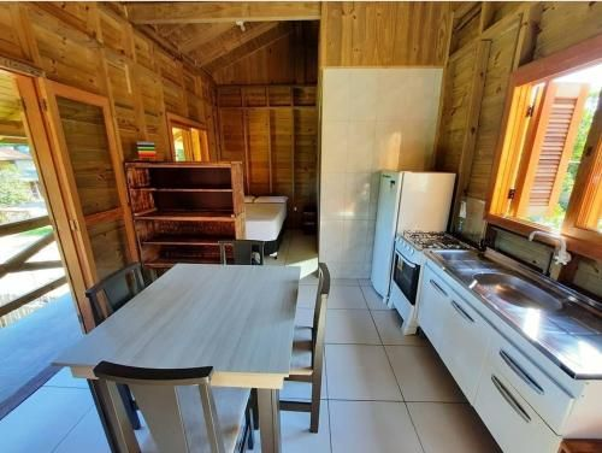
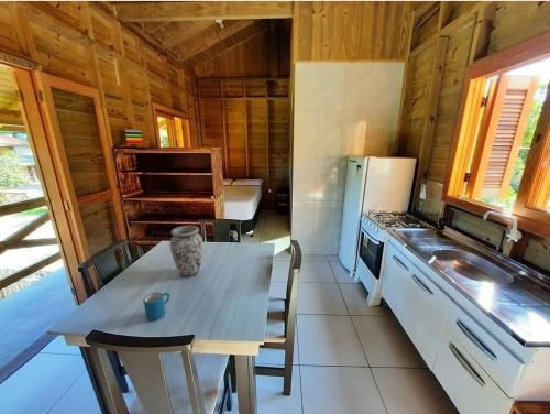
+ vase [168,225,204,279]
+ mug [143,292,172,322]
